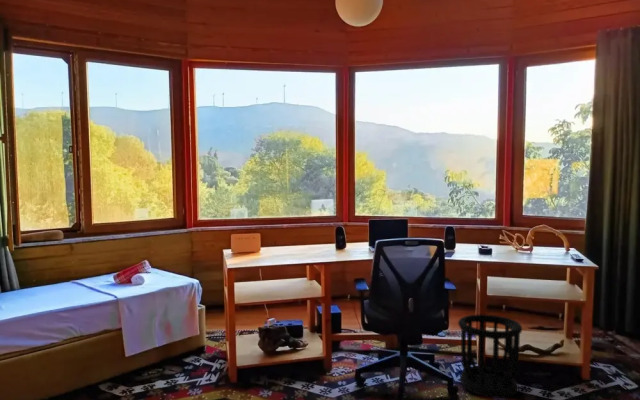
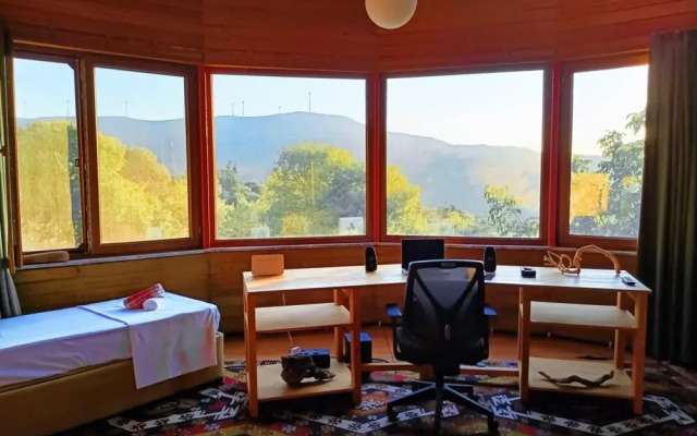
- wastebasket [457,313,523,399]
